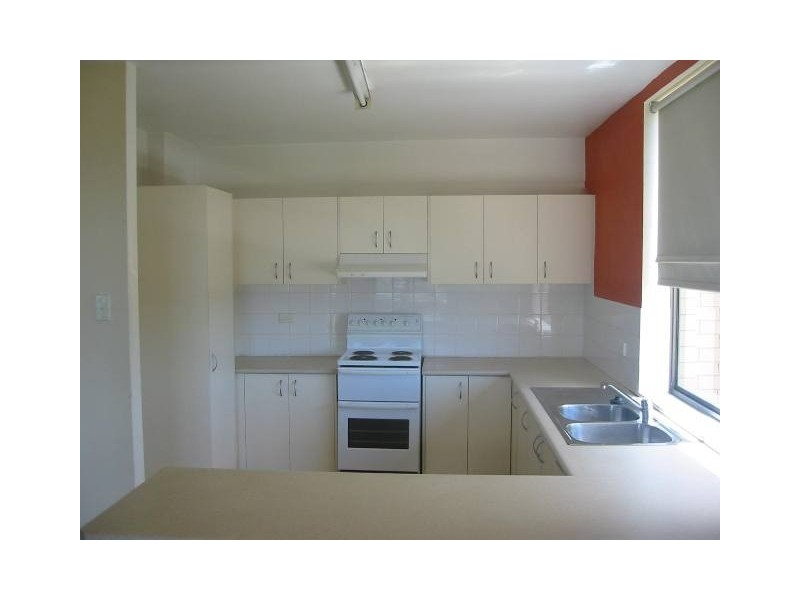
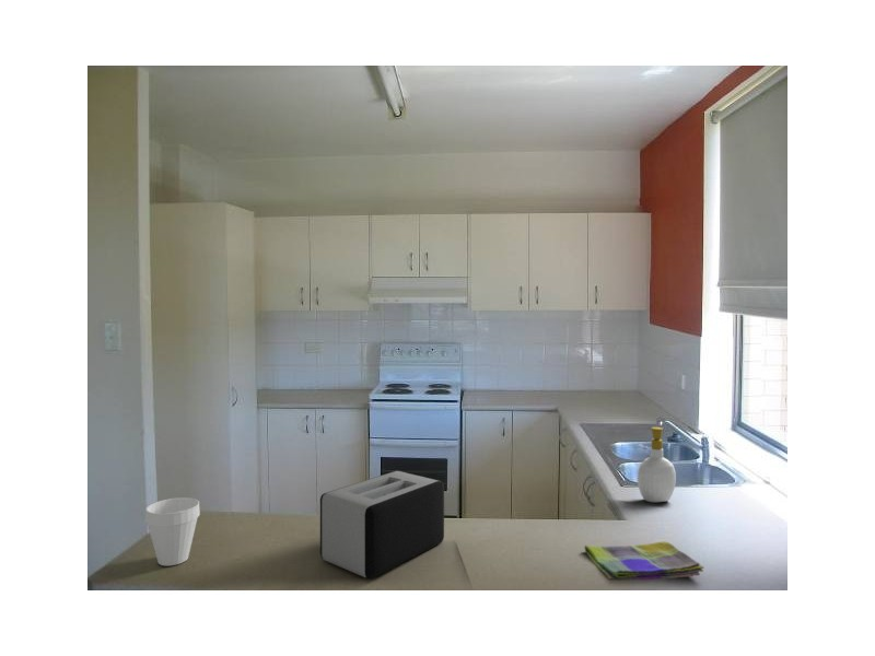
+ soap bottle [637,426,677,503]
+ dish towel [583,540,705,581]
+ toaster [319,470,445,579]
+ cup [144,496,201,566]
